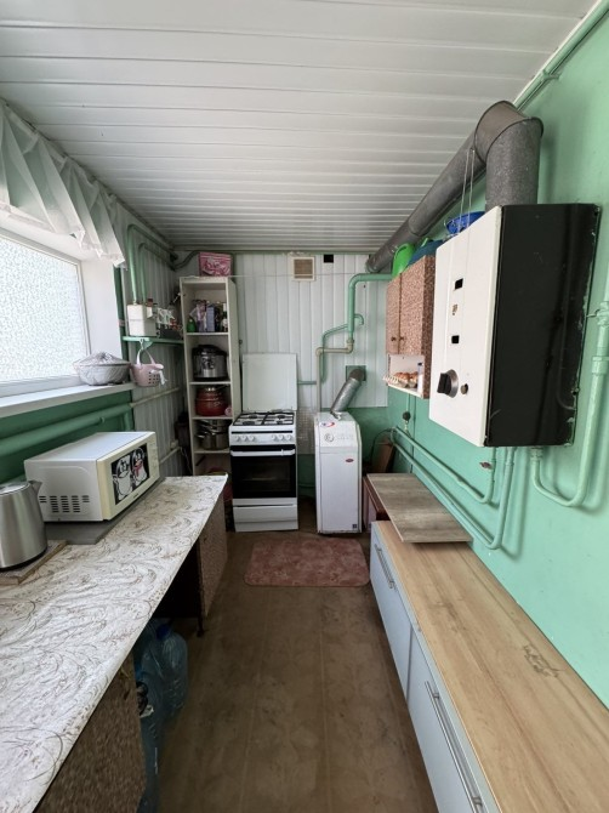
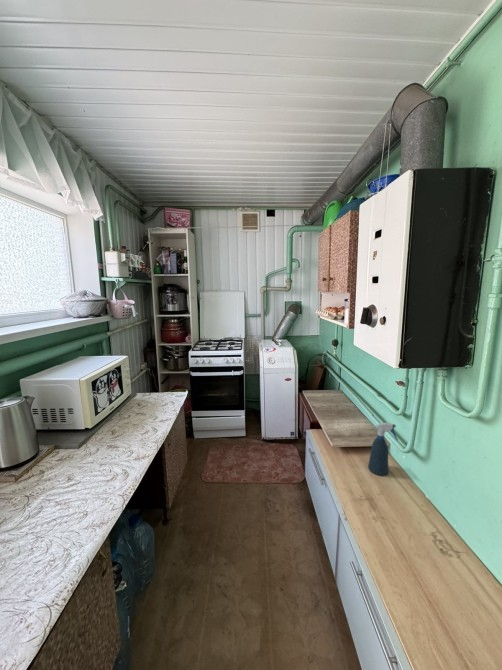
+ spray bottle [367,422,399,477]
